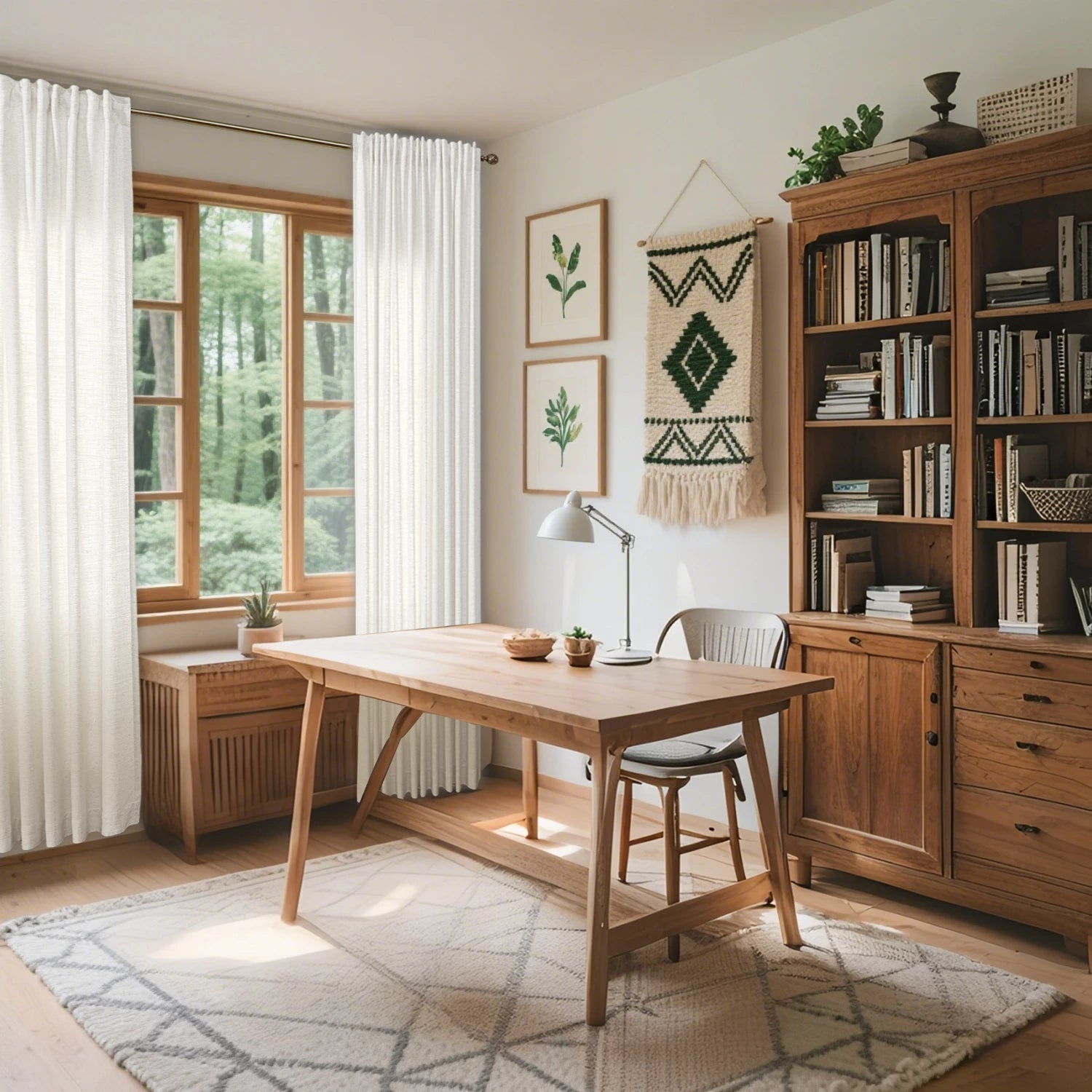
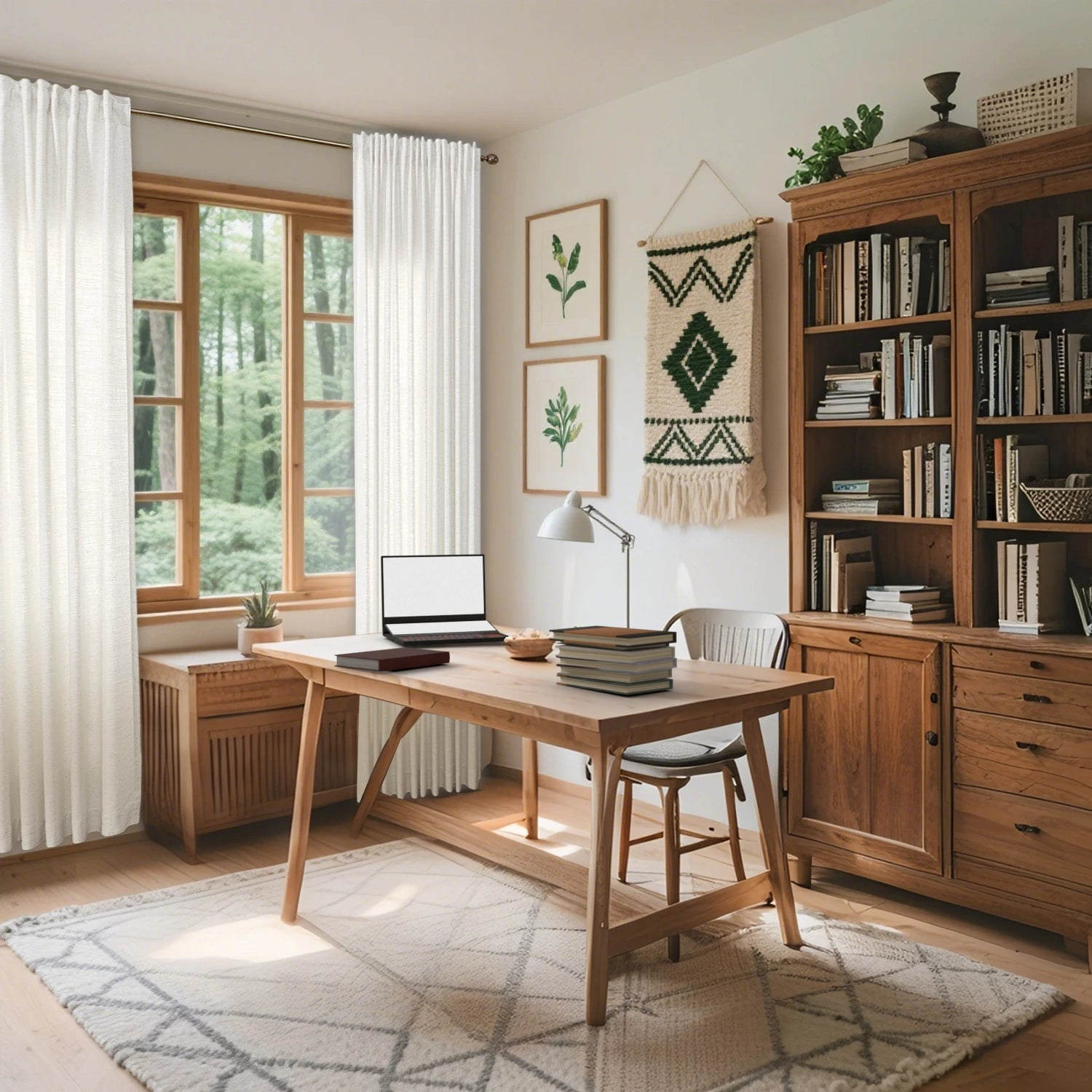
+ book stack [548,625,678,696]
+ laptop [380,553,509,646]
+ notebook [334,646,451,672]
